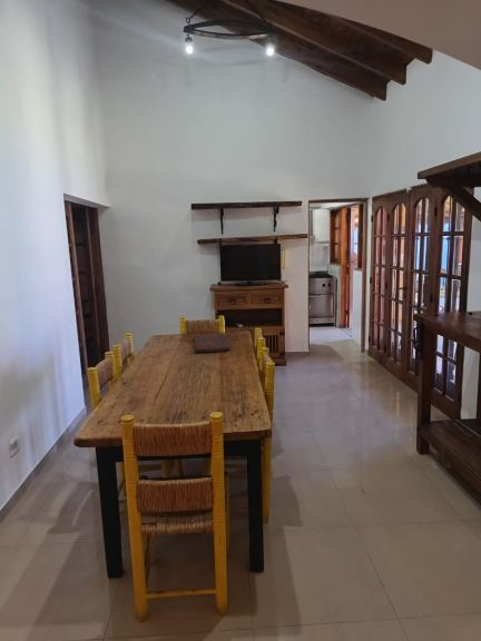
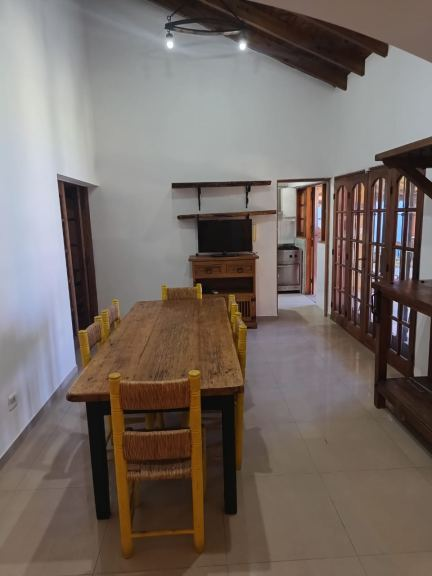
- cutting board [194,334,232,354]
